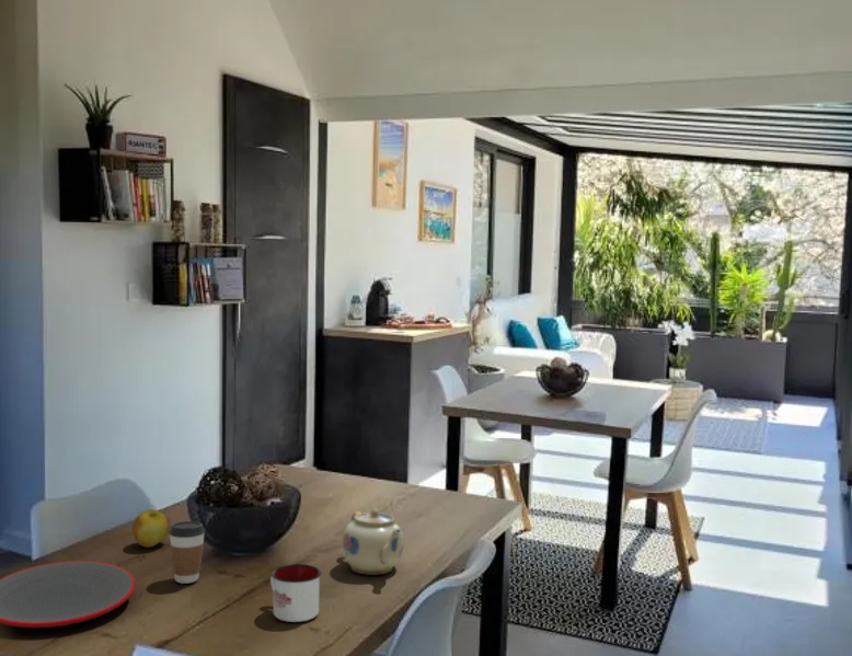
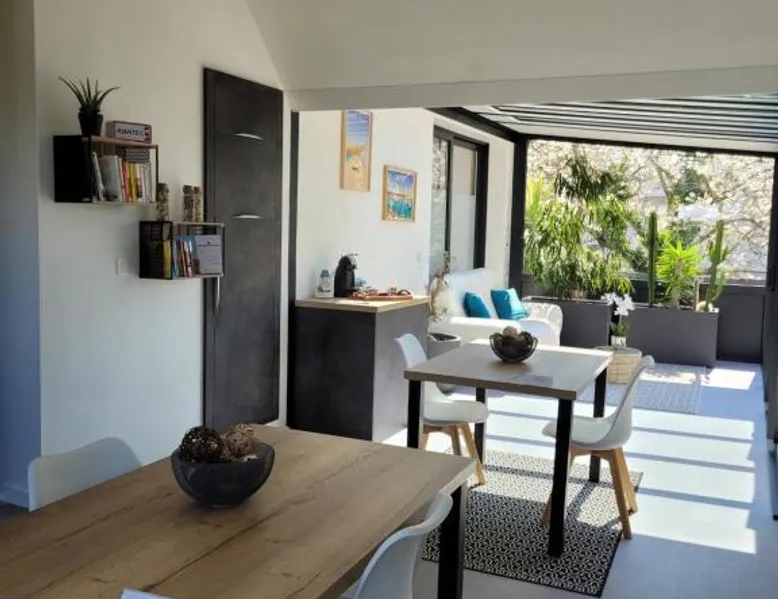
- apple [131,508,172,549]
- coffee cup [169,520,206,585]
- mug [269,563,323,623]
- teapot [342,507,405,576]
- plate [0,560,137,629]
